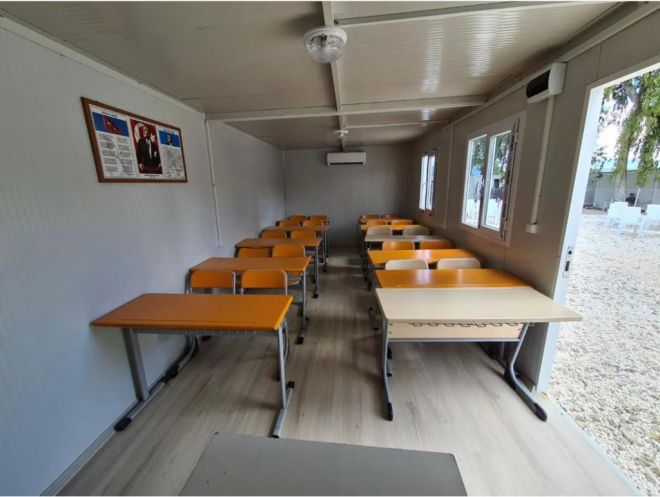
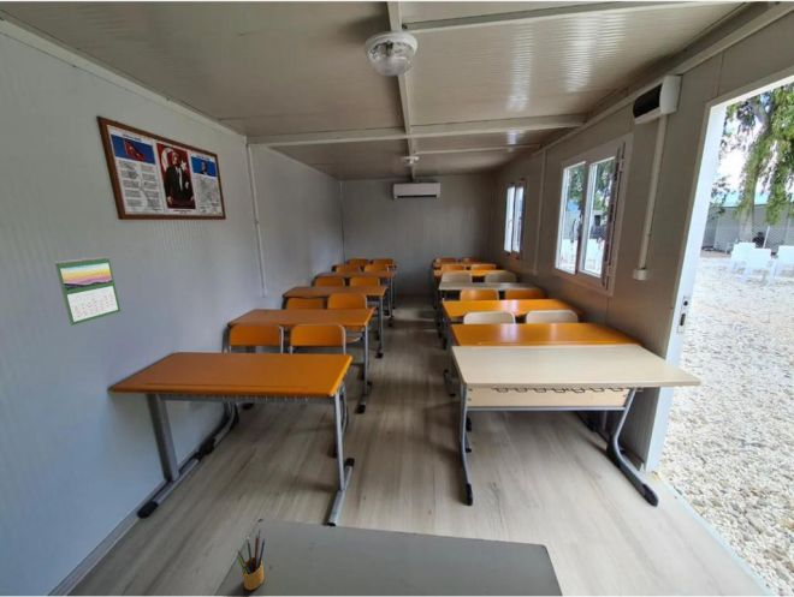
+ calendar [54,256,122,327]
+ pencil box [237,529,266,591]
